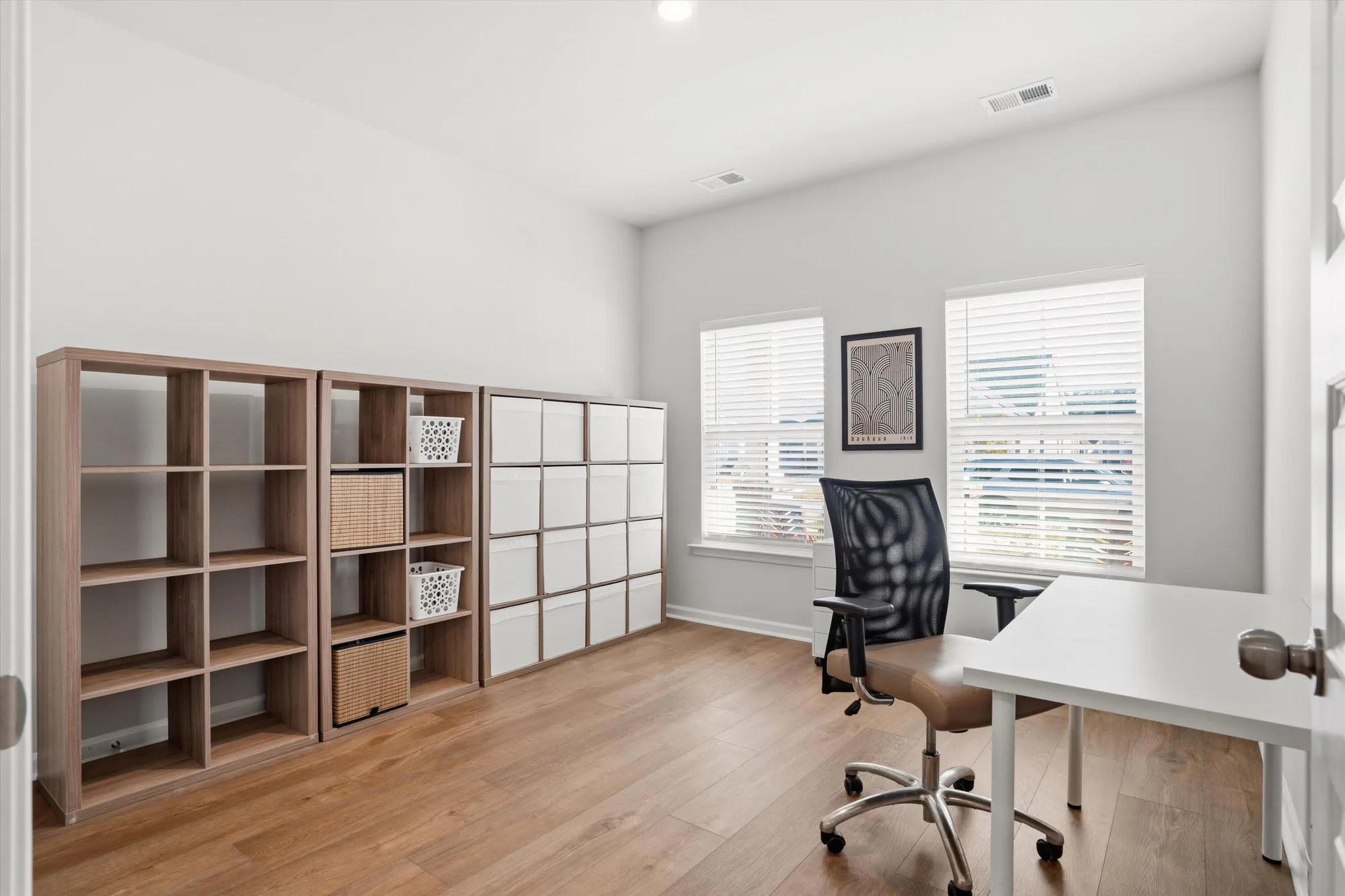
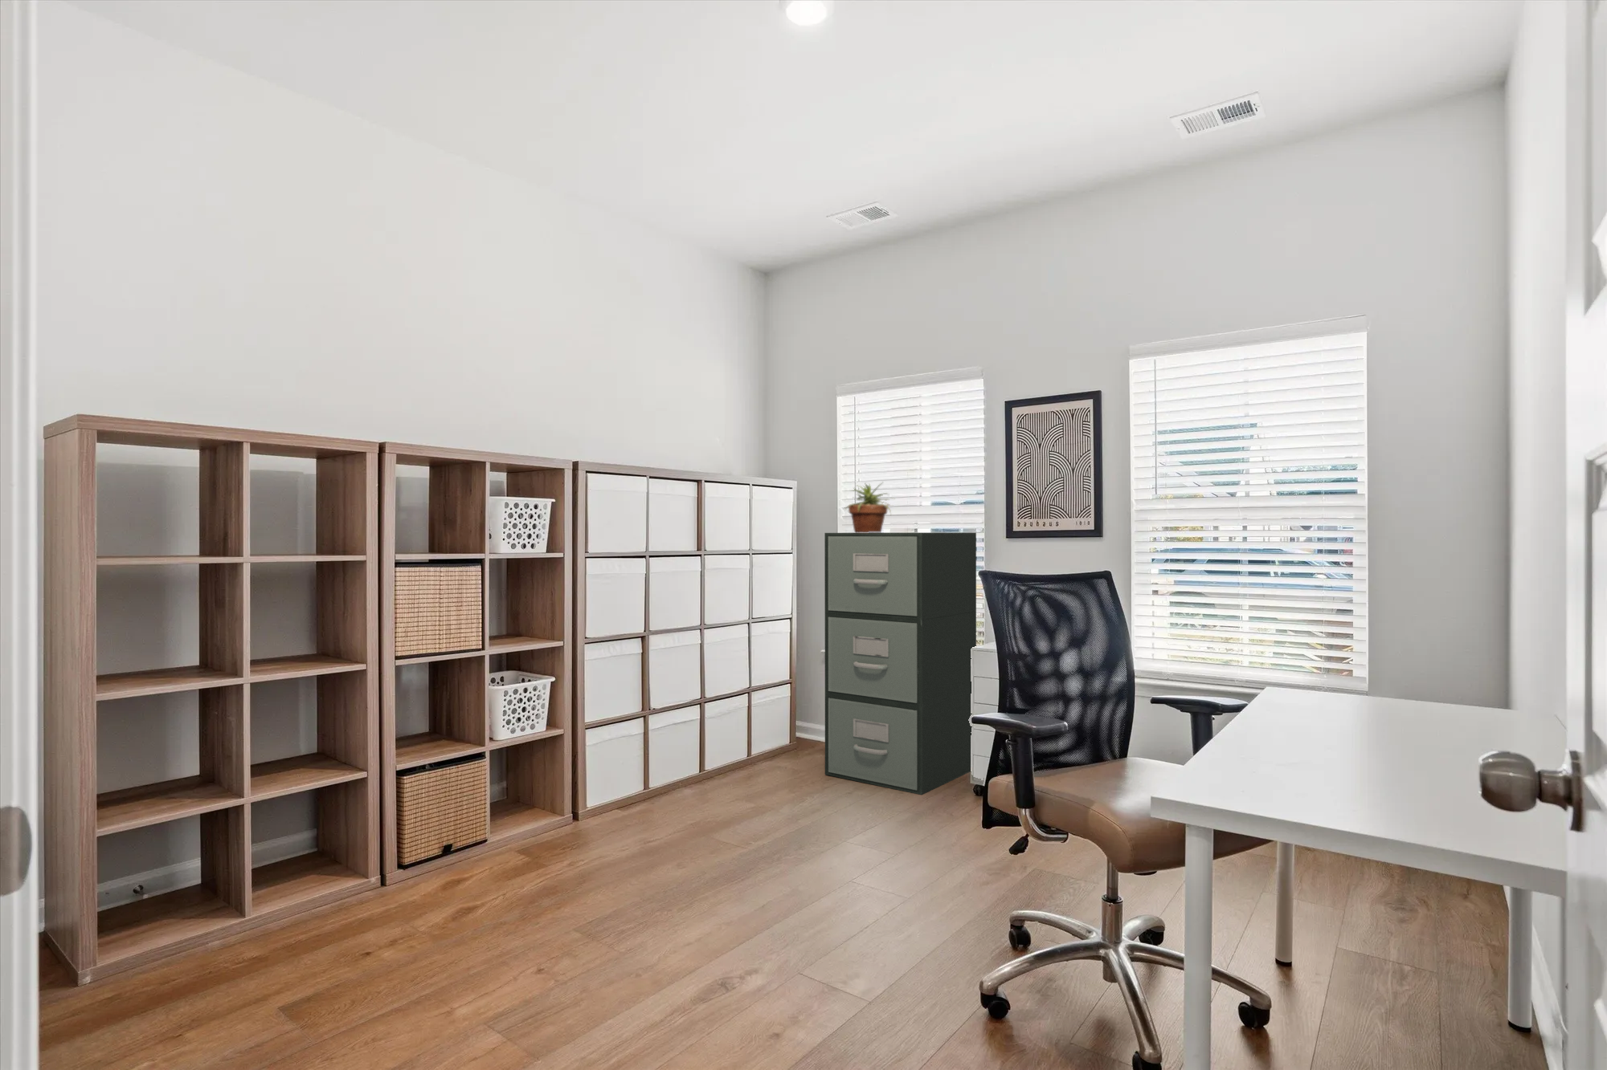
+ potted plant [842,481,895,533]
+ filing cabinet [823,533,977,795]
